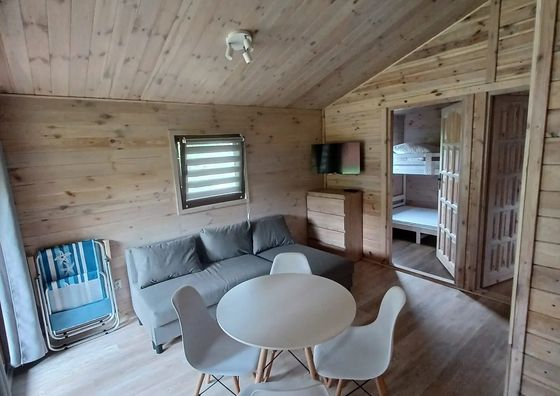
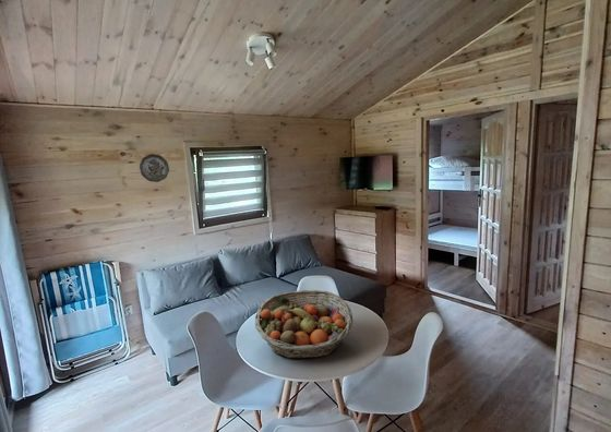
+ decorative plate [139,153,170,183]
+ fruit basket [254,289,355,360]
